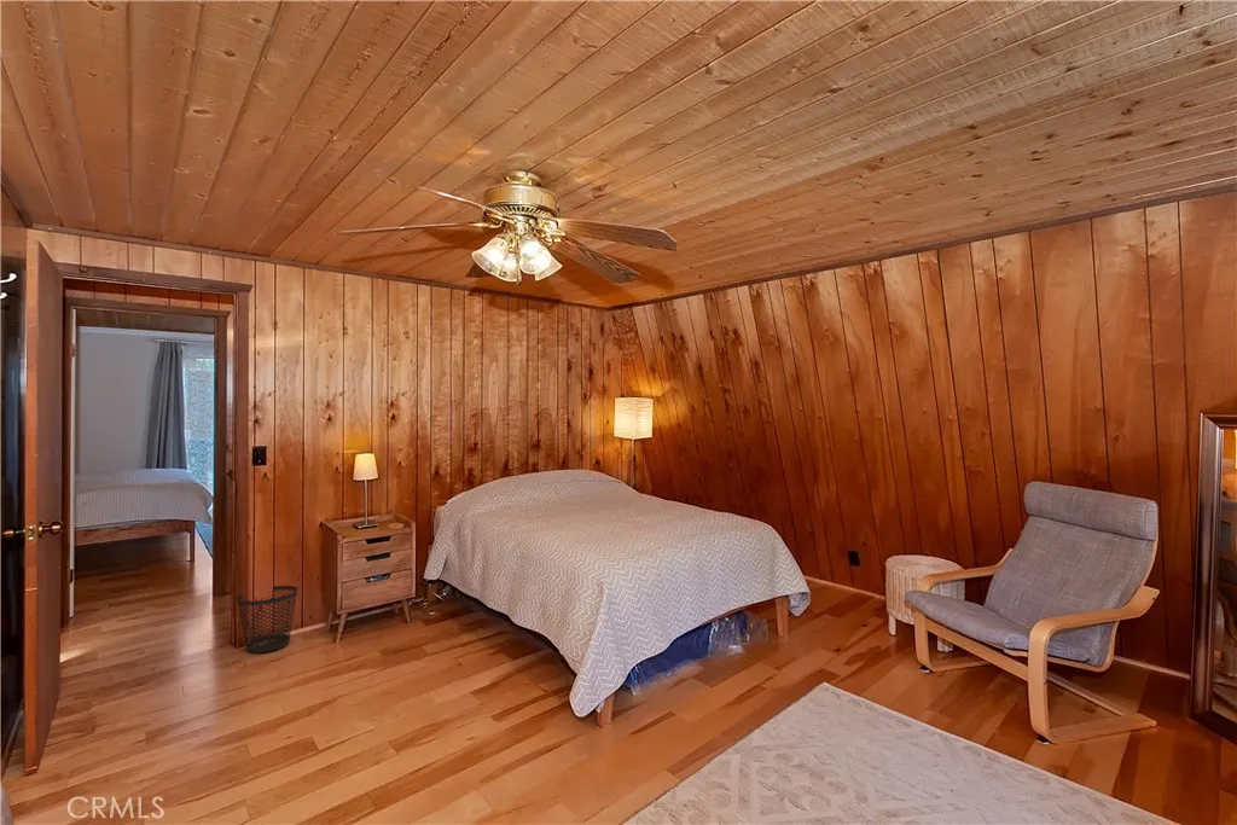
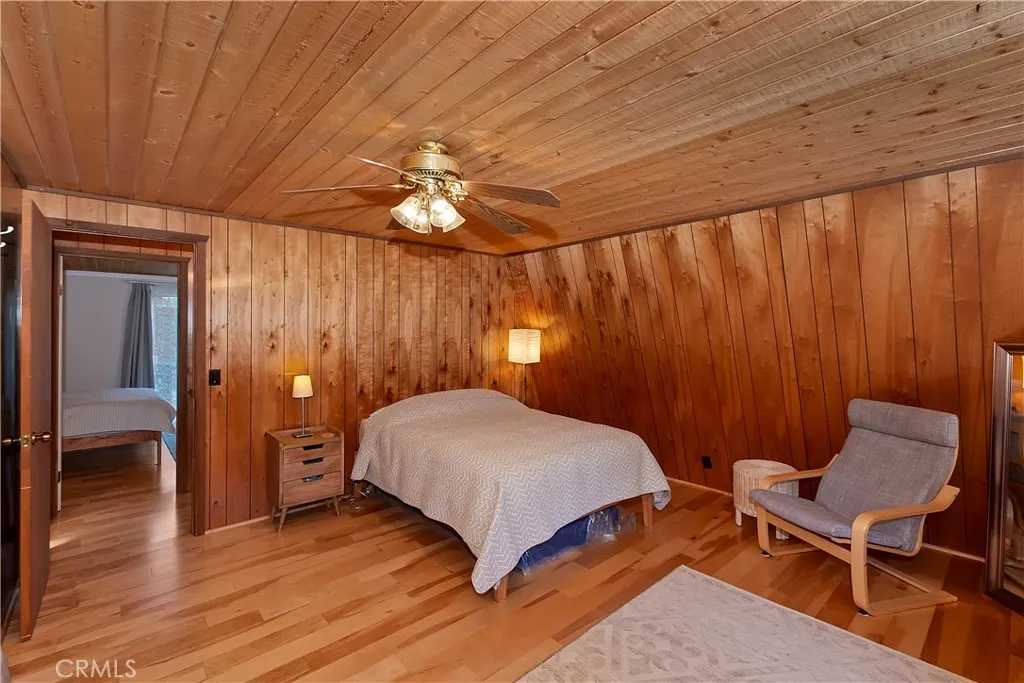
- wastebasket [236,585,298,655]
